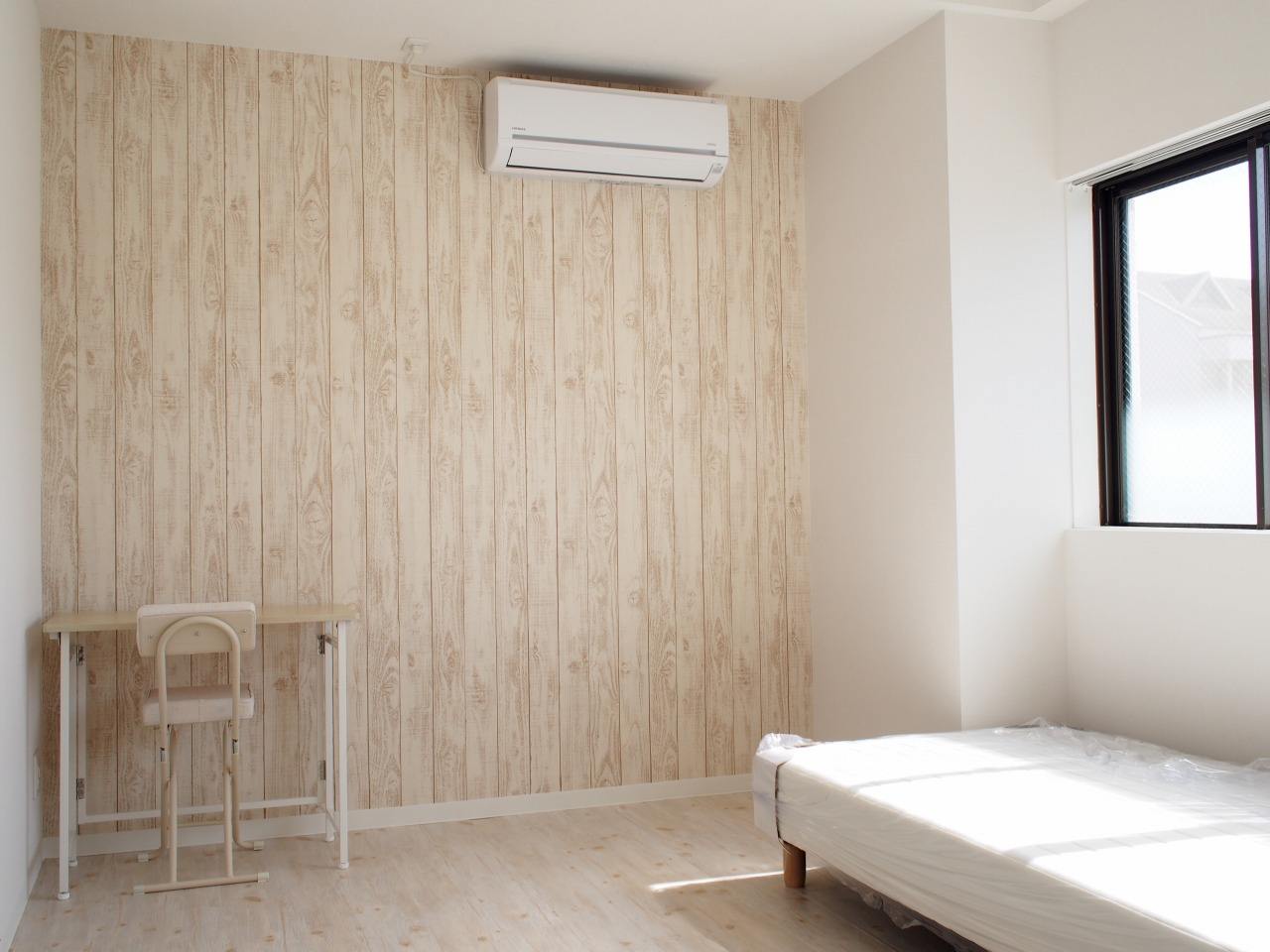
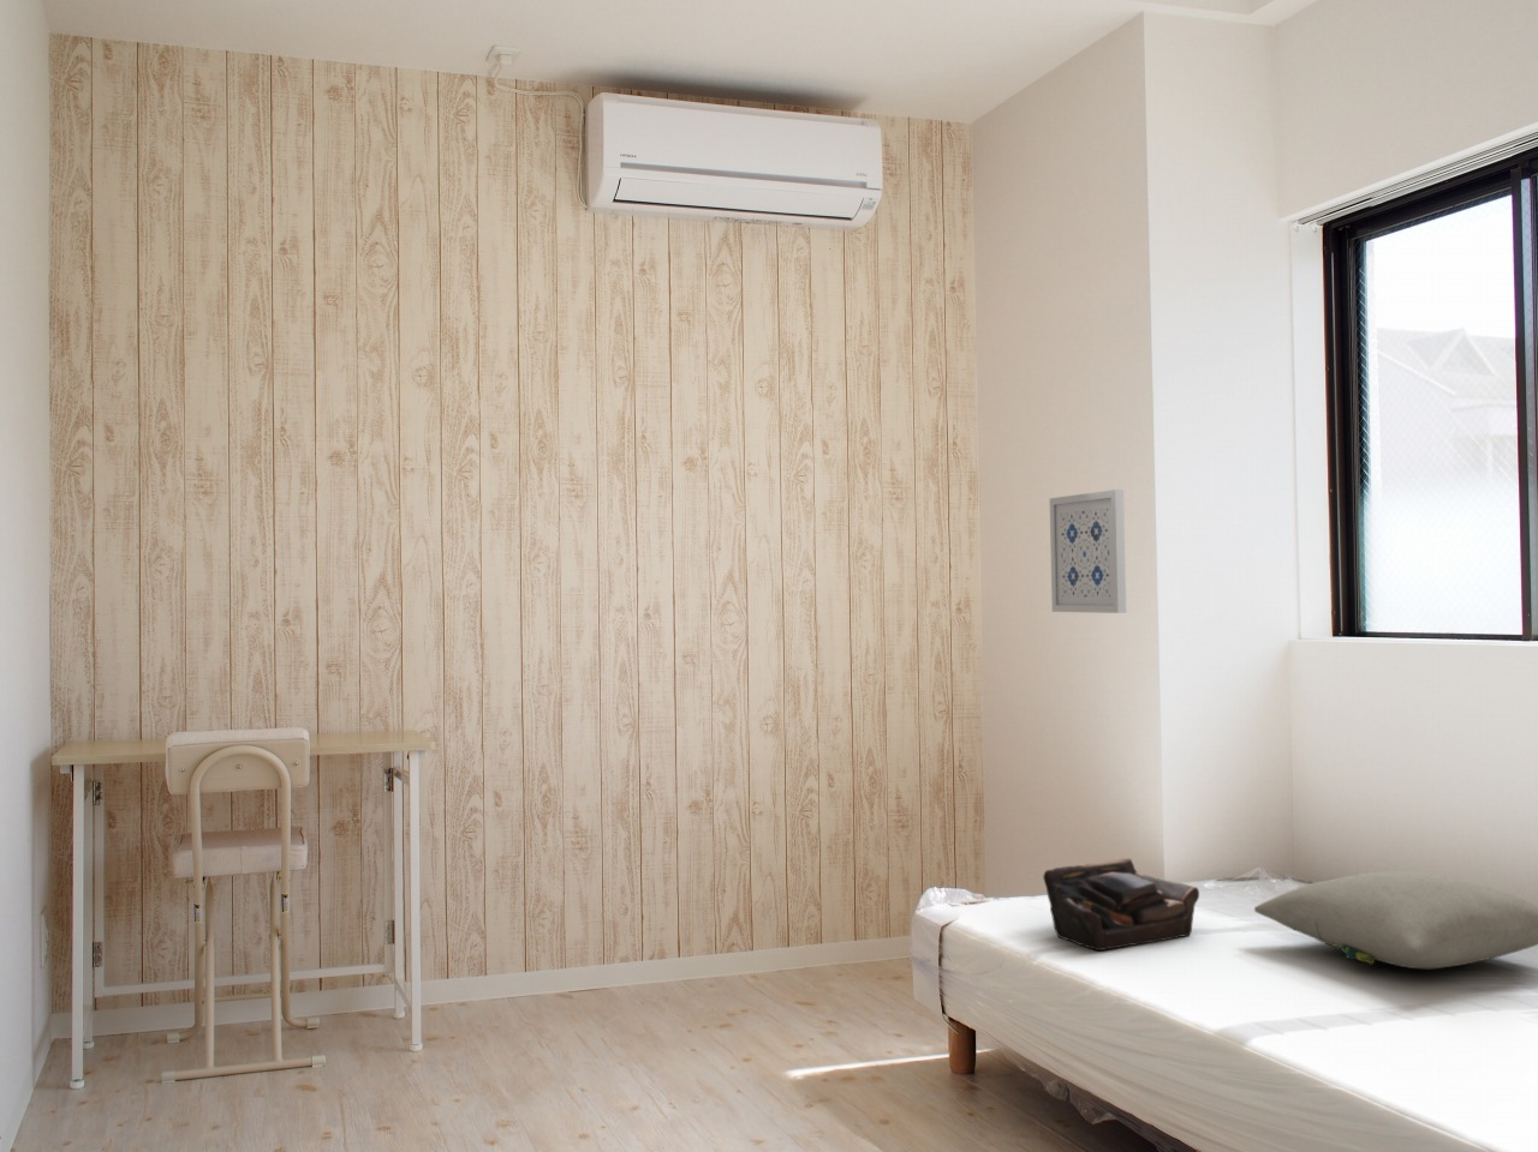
+ pillow [1253,870,1538,969]
+ tote bag [1041,857,1200,951]
+ wall art [1049,489,1127,615]
